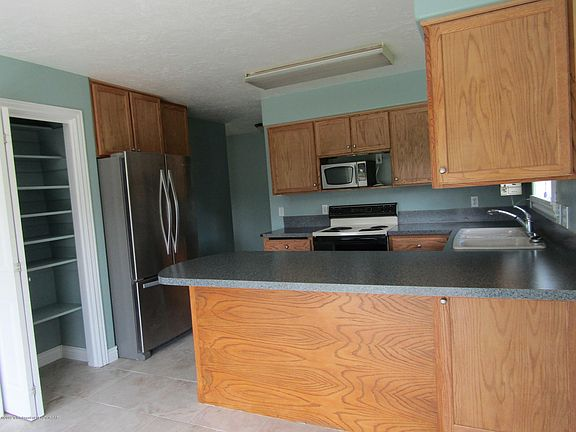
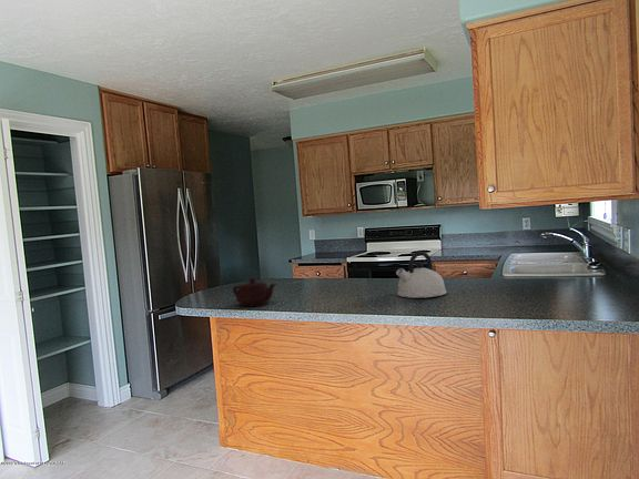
+ kettle [395,251,448,299]
+ teapot [232,277,277,307]
